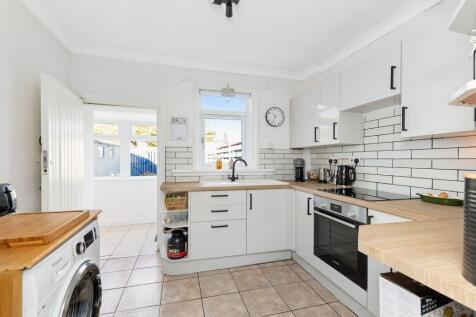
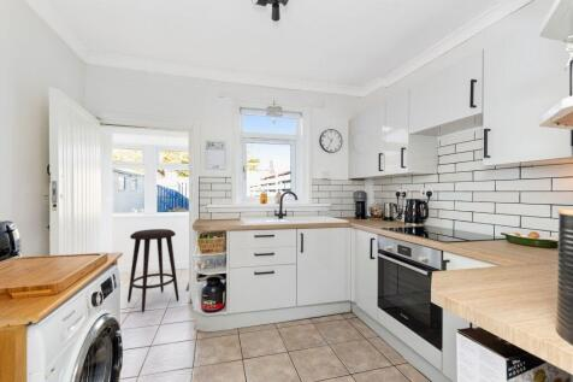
+ stool [126,228,181,313]
